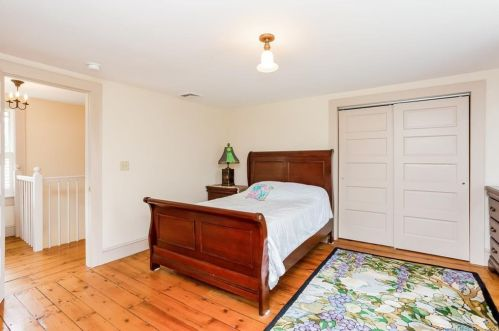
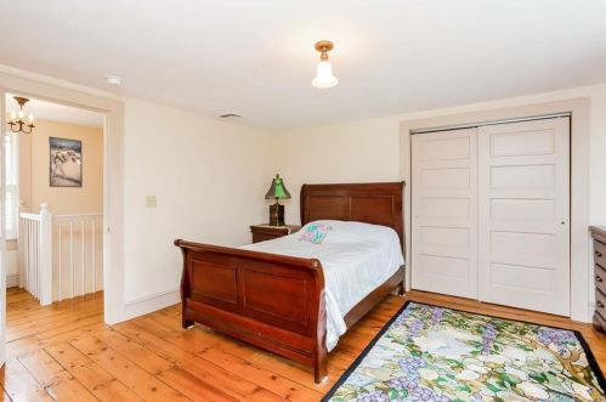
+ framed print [47,136,84,188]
